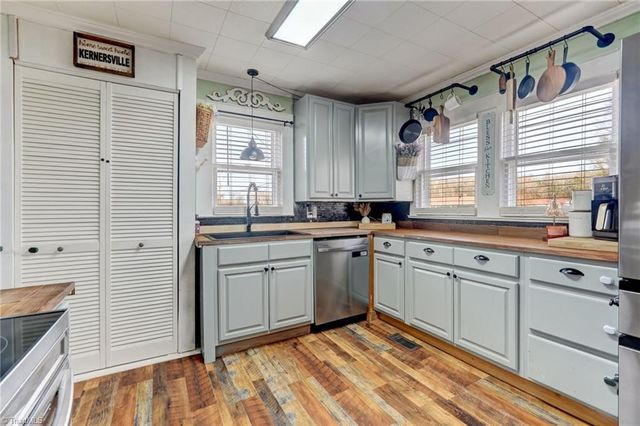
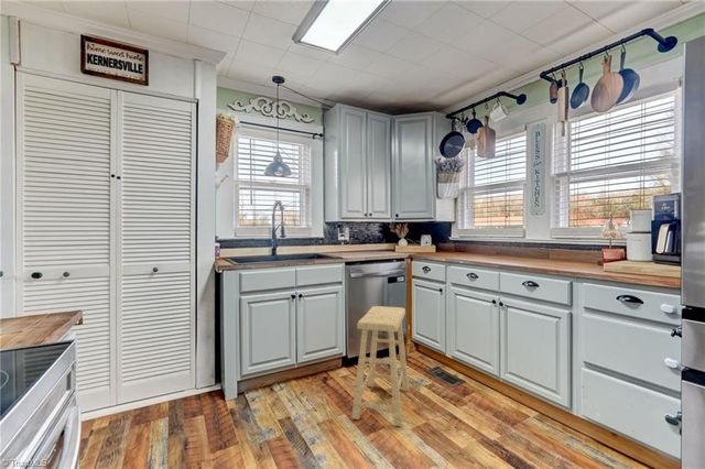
+ stool [350,305,410,427]
